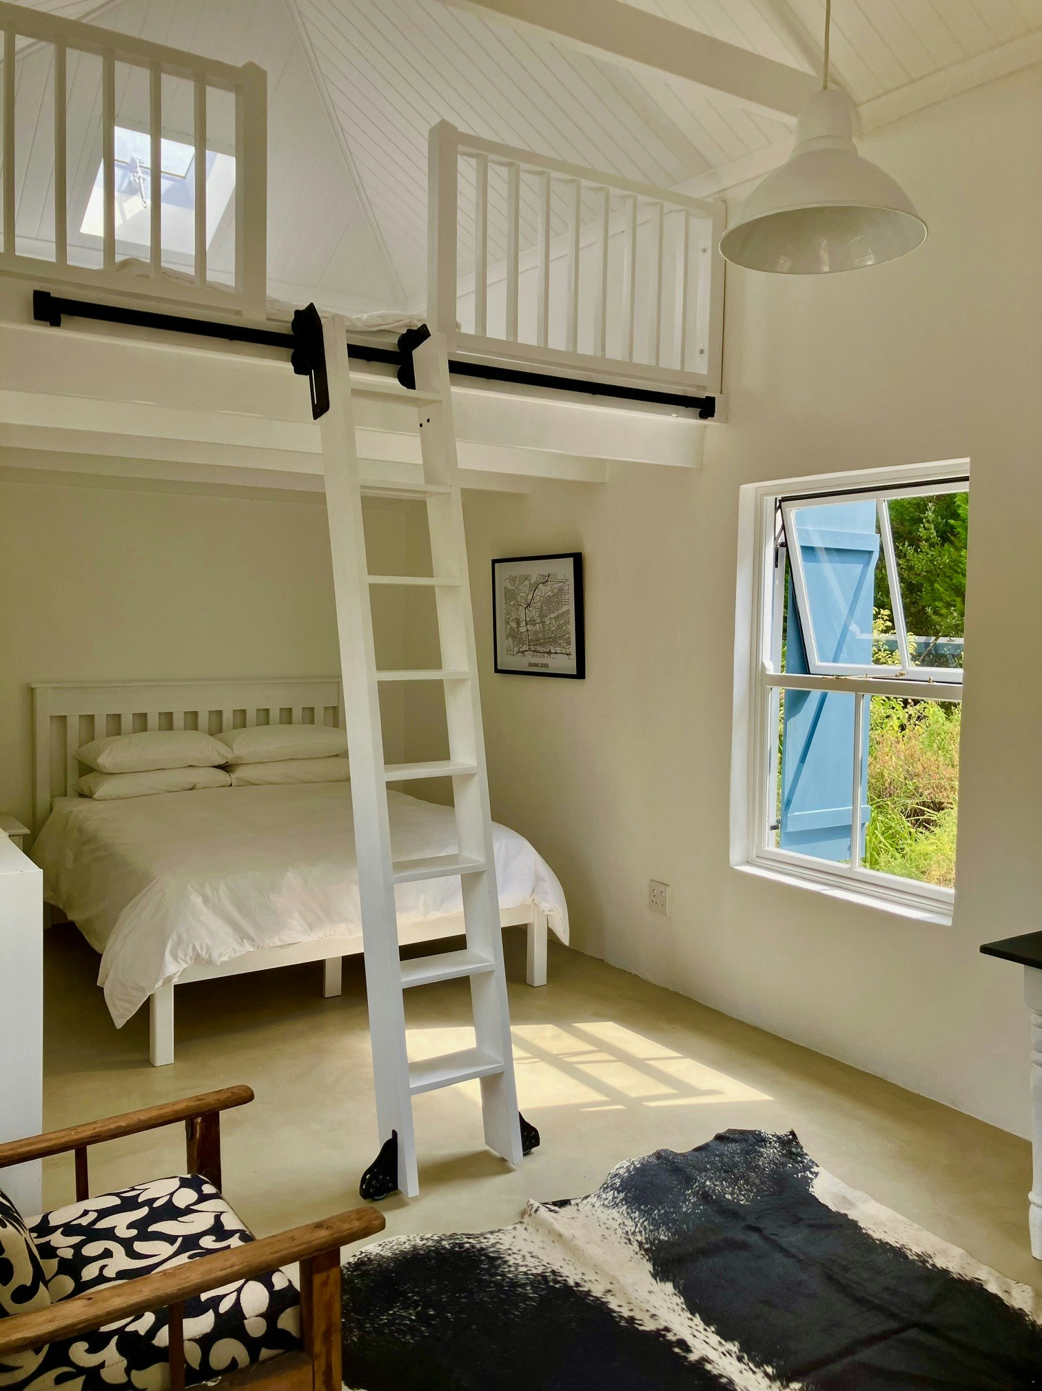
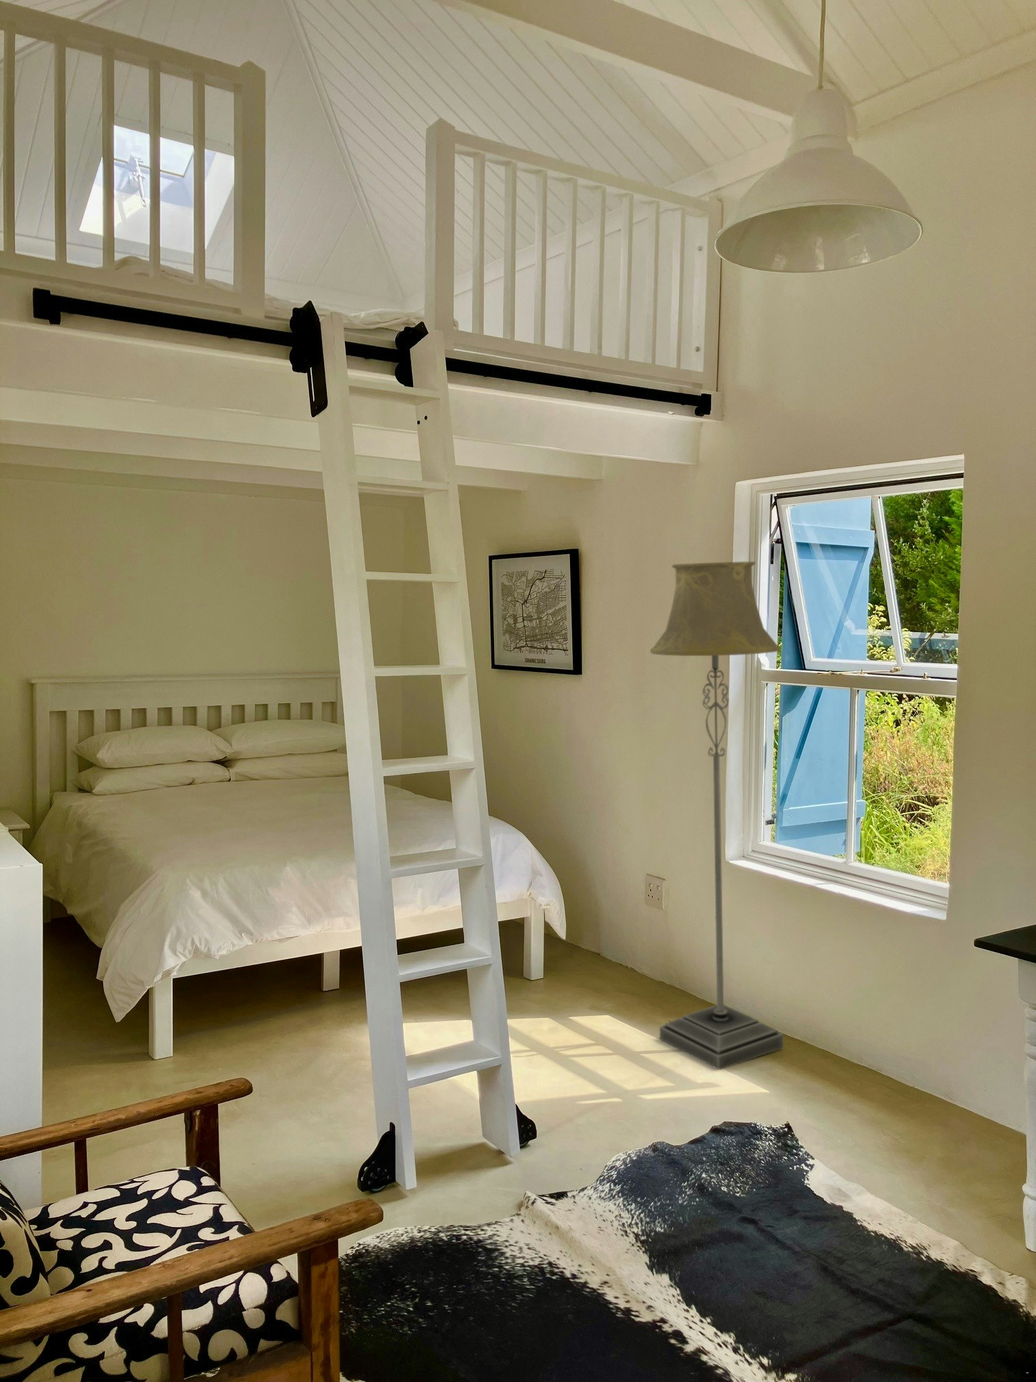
+ floor lamp [650,560,784,1070]
